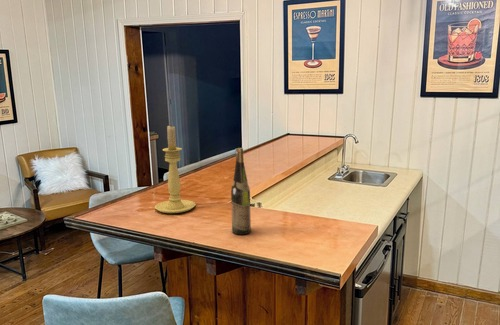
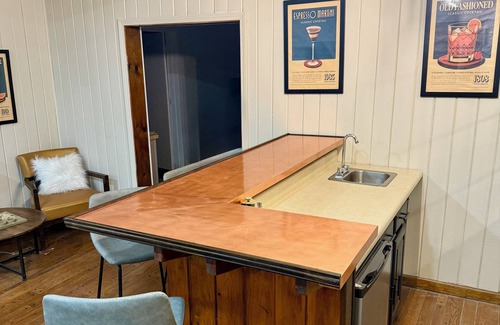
- candle holder [154,124,197,214]
- wine bottle [230,147,252,236]
